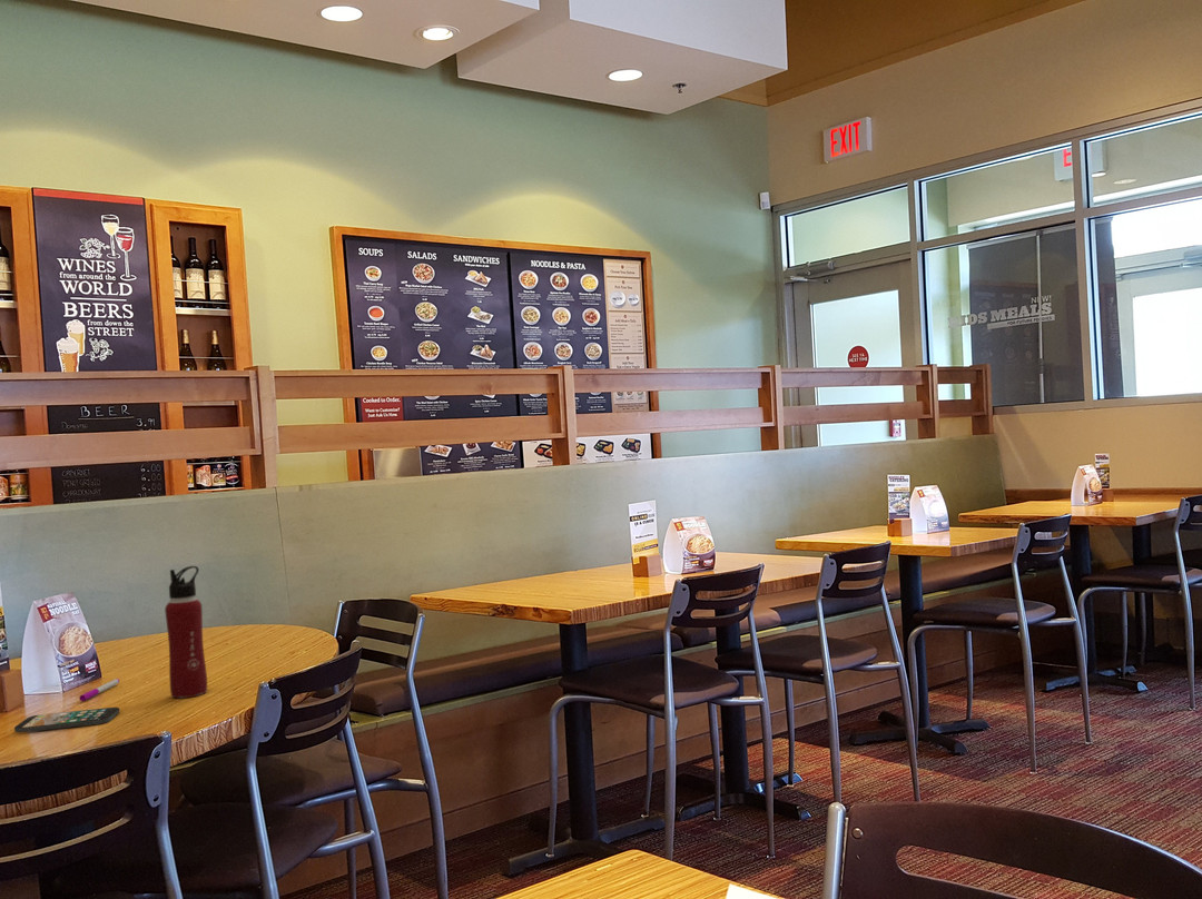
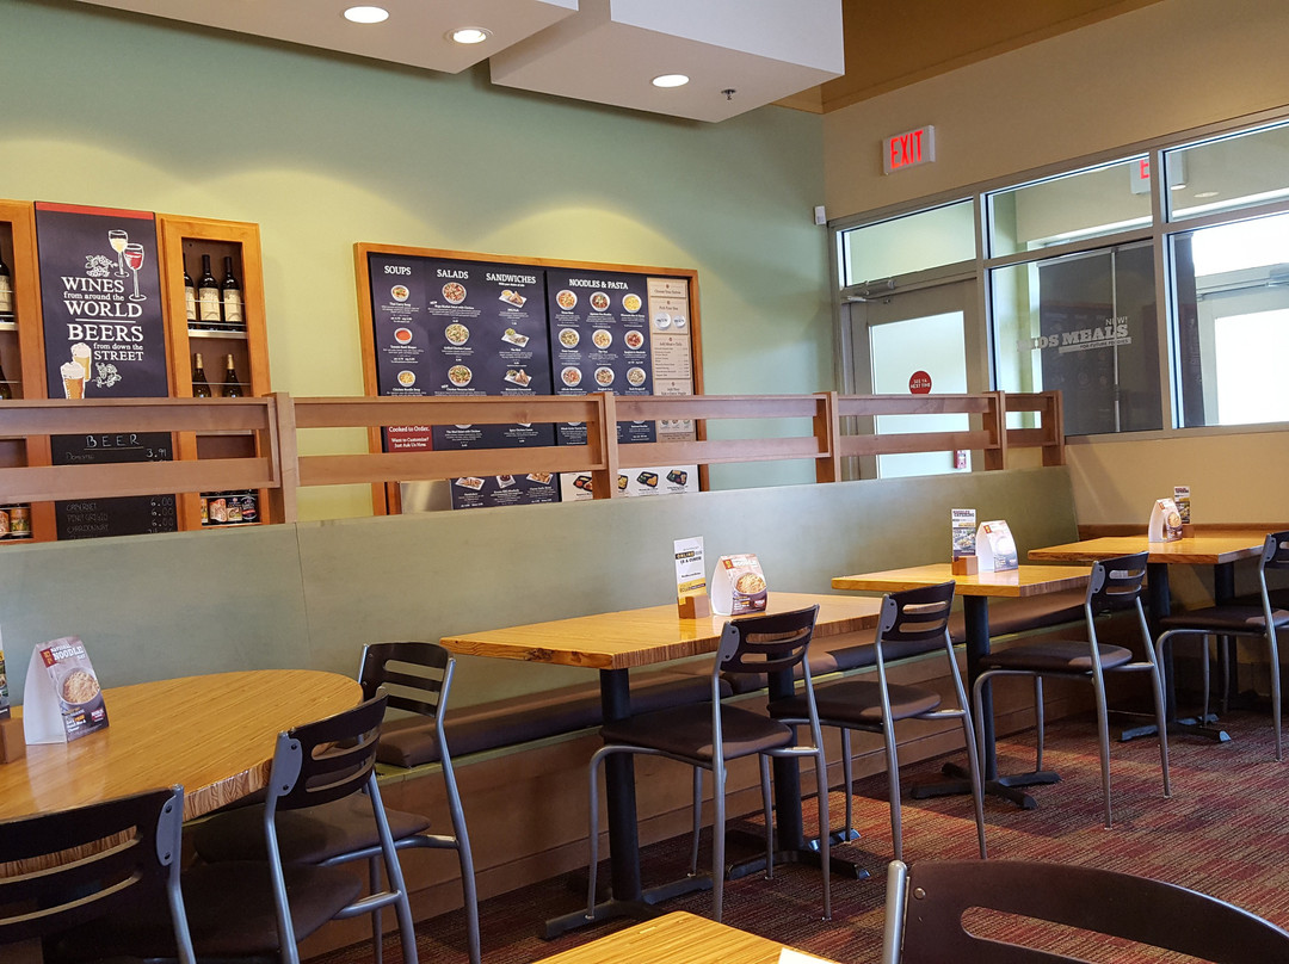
- pen [78,678,120,702]
- smartphone [13,707,120,733]
- water bottle [164,565,208,699]
